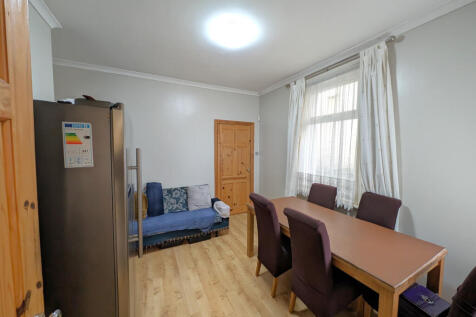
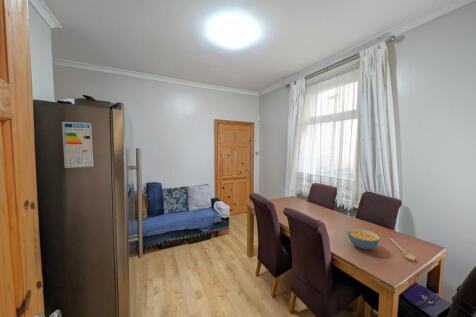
+ cereal bowl [346,228,381,250]
+ spoon [389,237,416,262]
